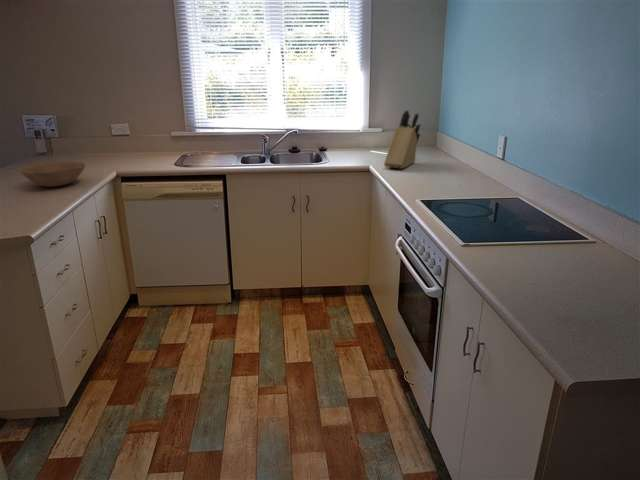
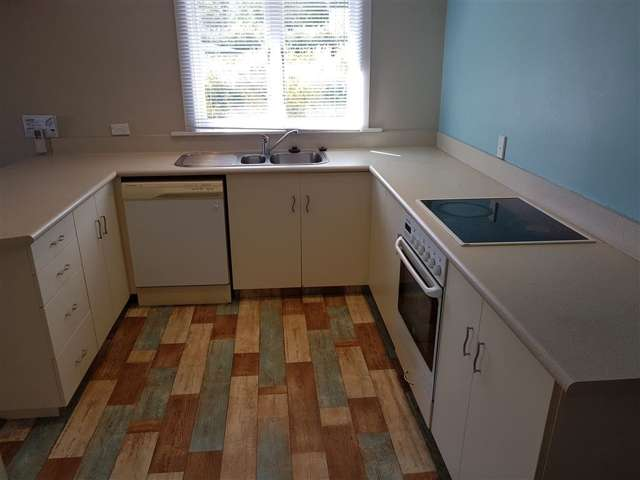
- knife block [383,109,422,170]
- bowl [18,160,86,188]
